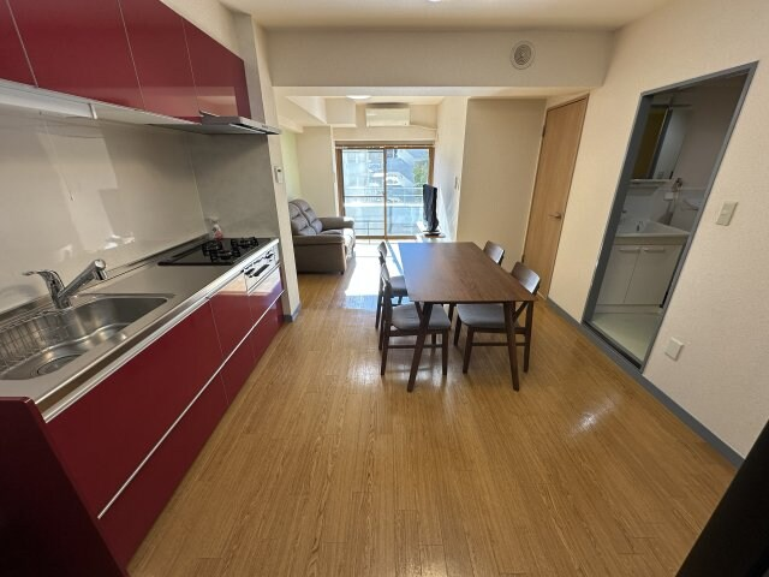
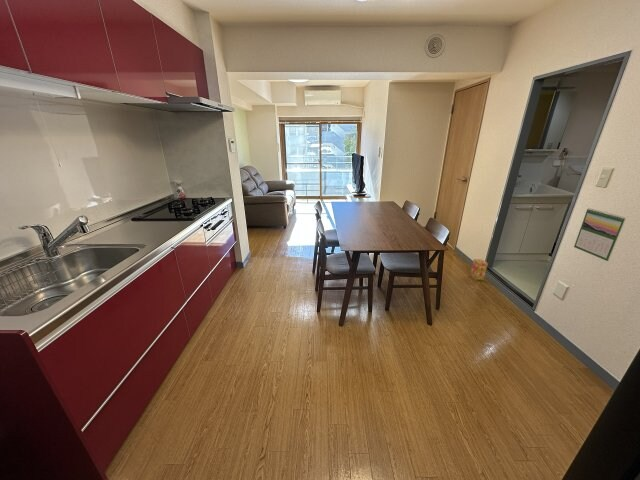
+ calendar [573,207,627,262]
+ cardboard box [469,258,489,281]
